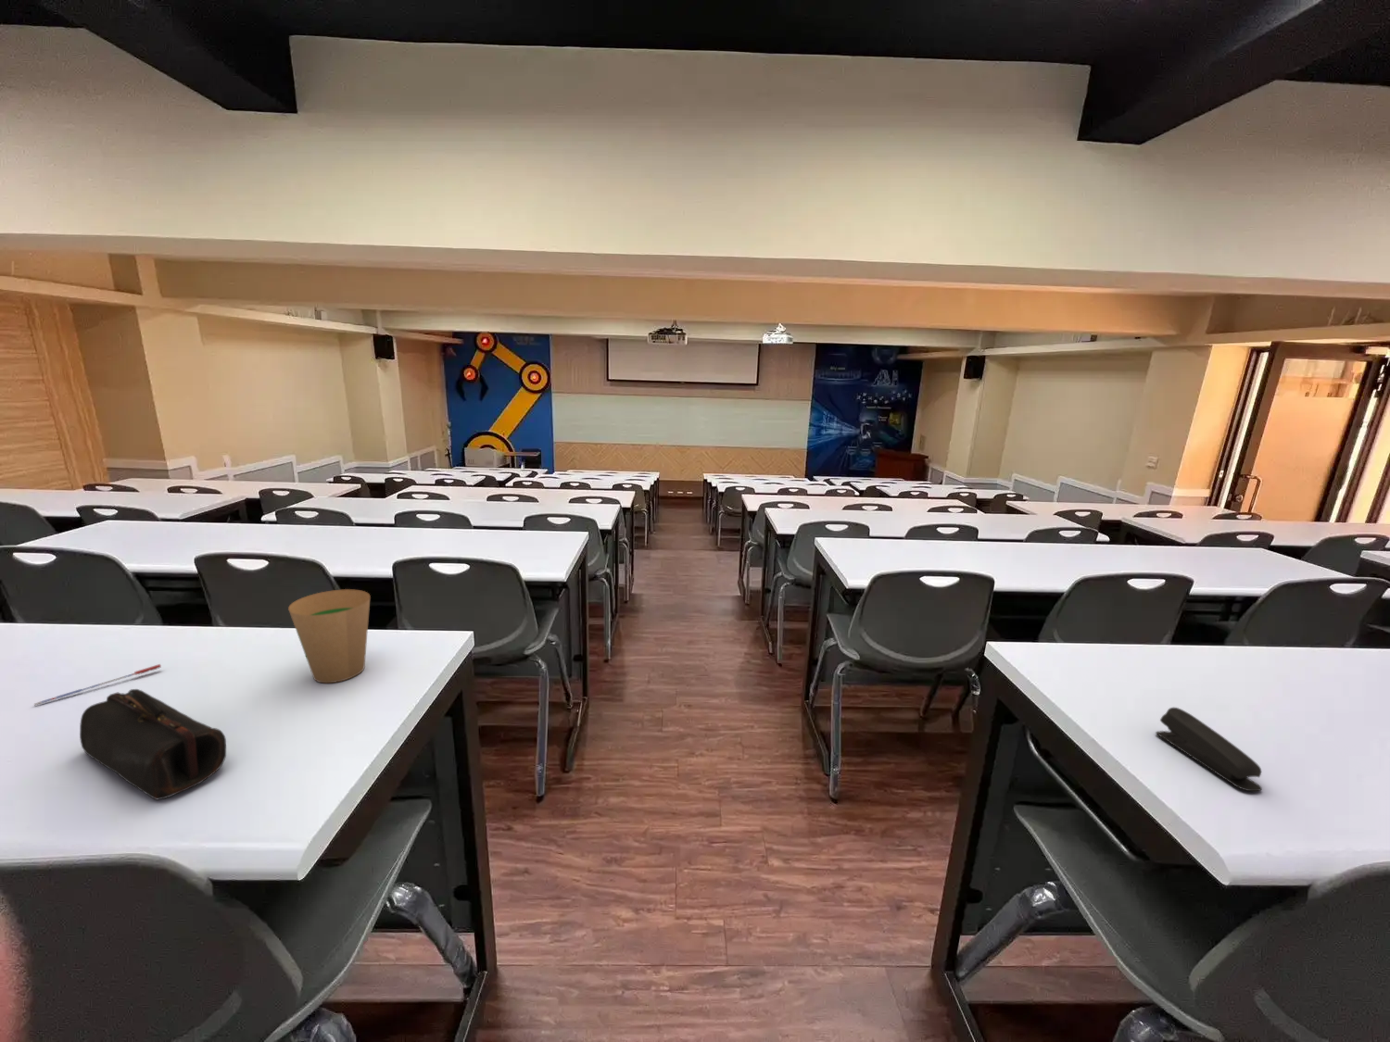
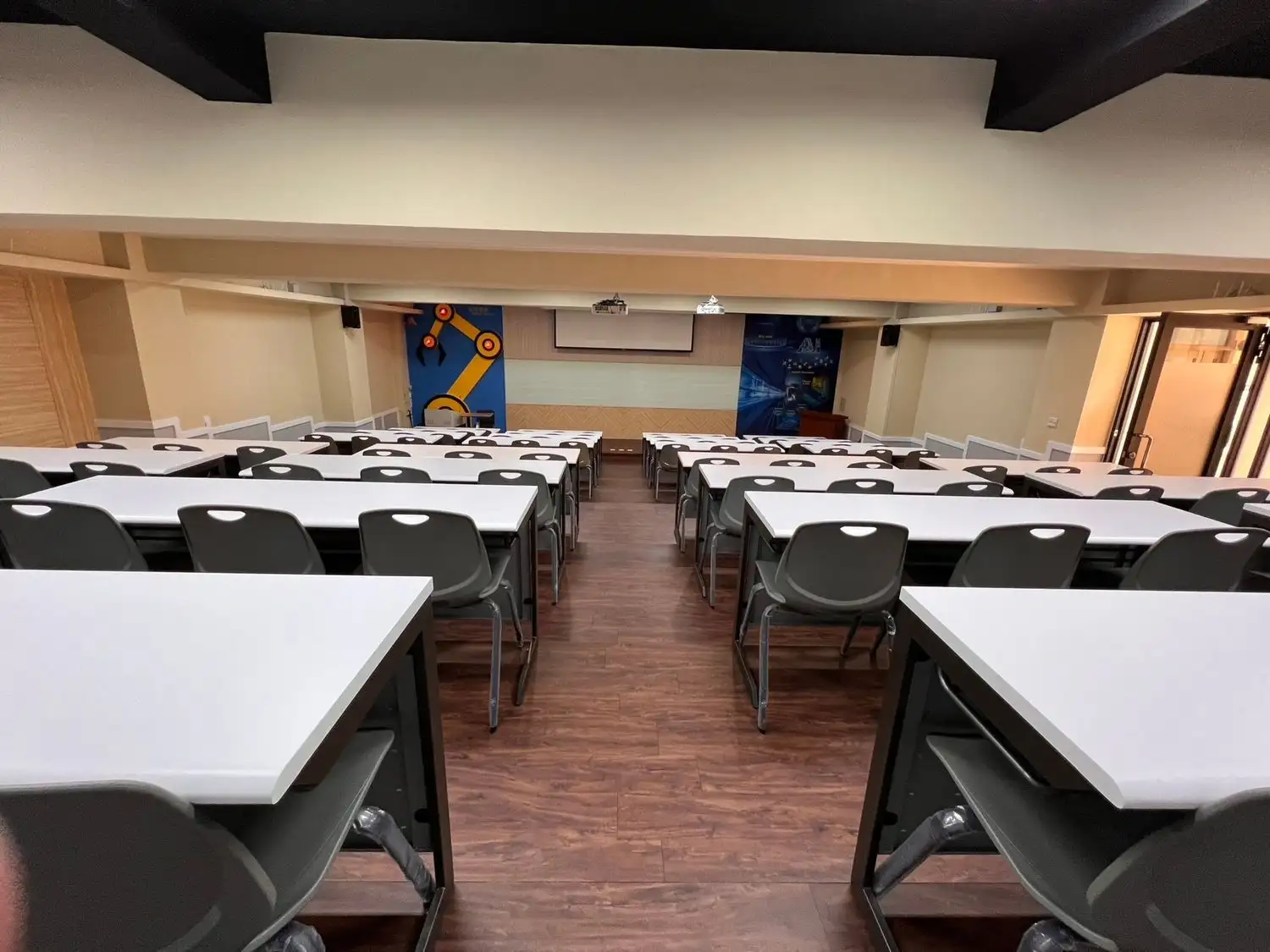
- paper cup [287,588,372,684]
- stapler [1155,707,1263,792]
- pen [33,663,162,706]
- pencil case [79,688,227,800]
